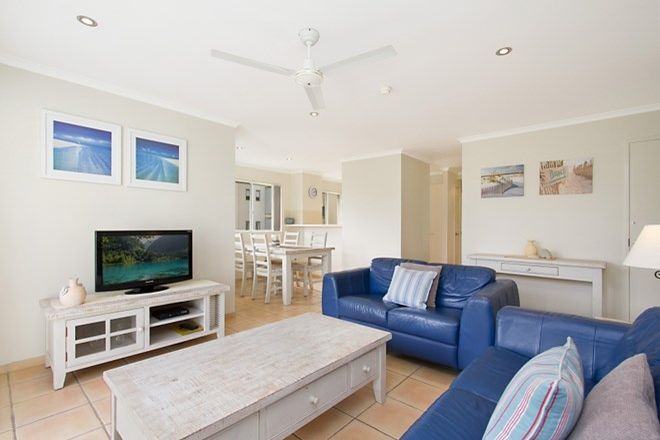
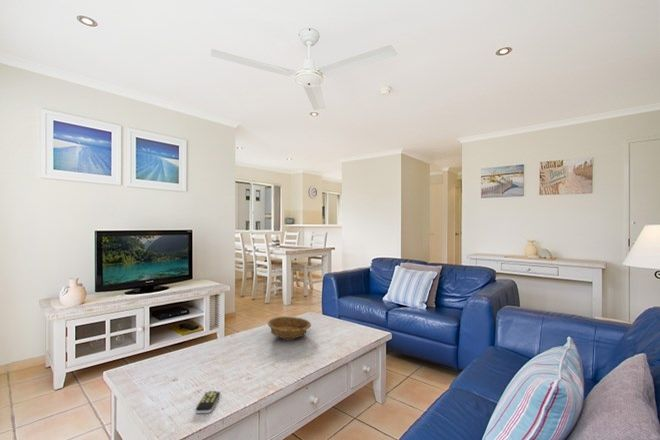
+ decorative bowl [267,315,312,340]
+ remote control [195,390,221,414]
